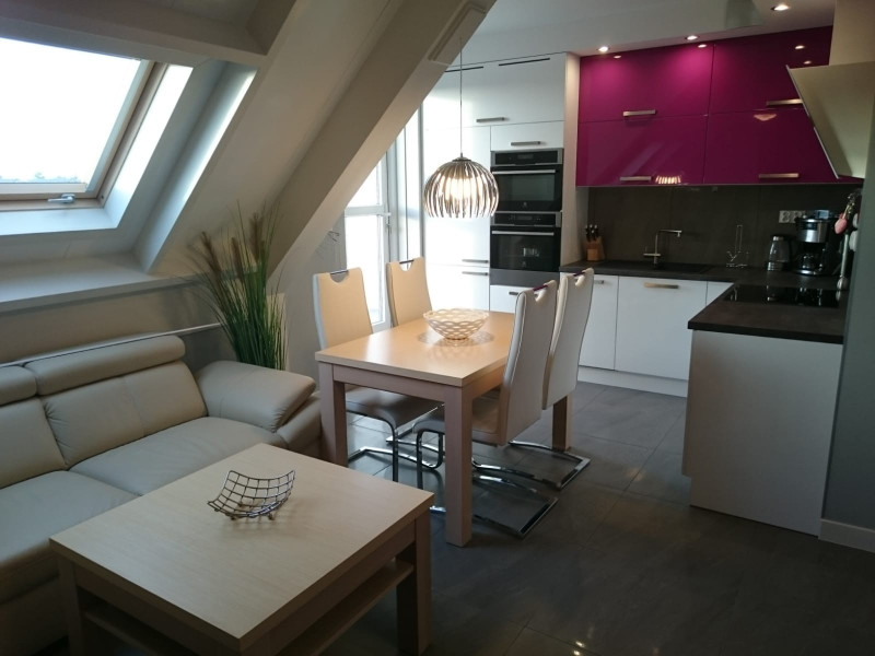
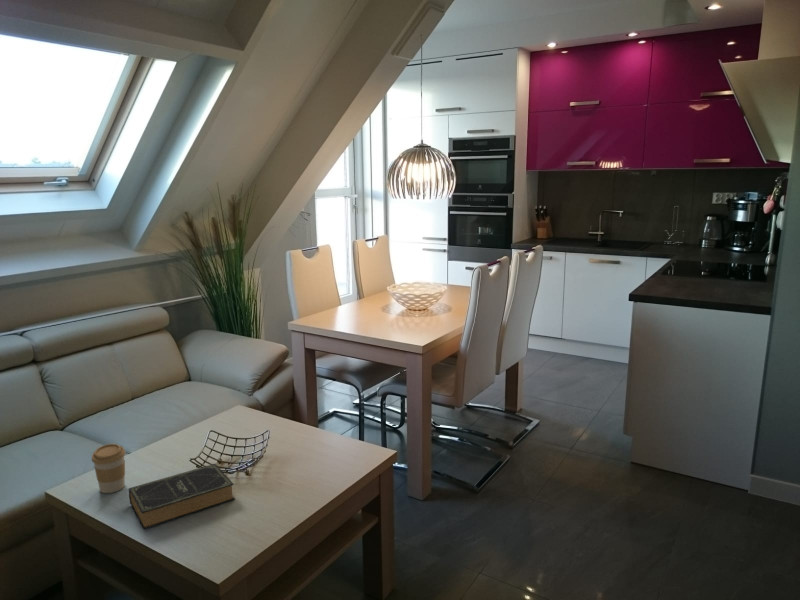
+ coffee cup [91,443,126,494]
+ book [128,463,236,530]
